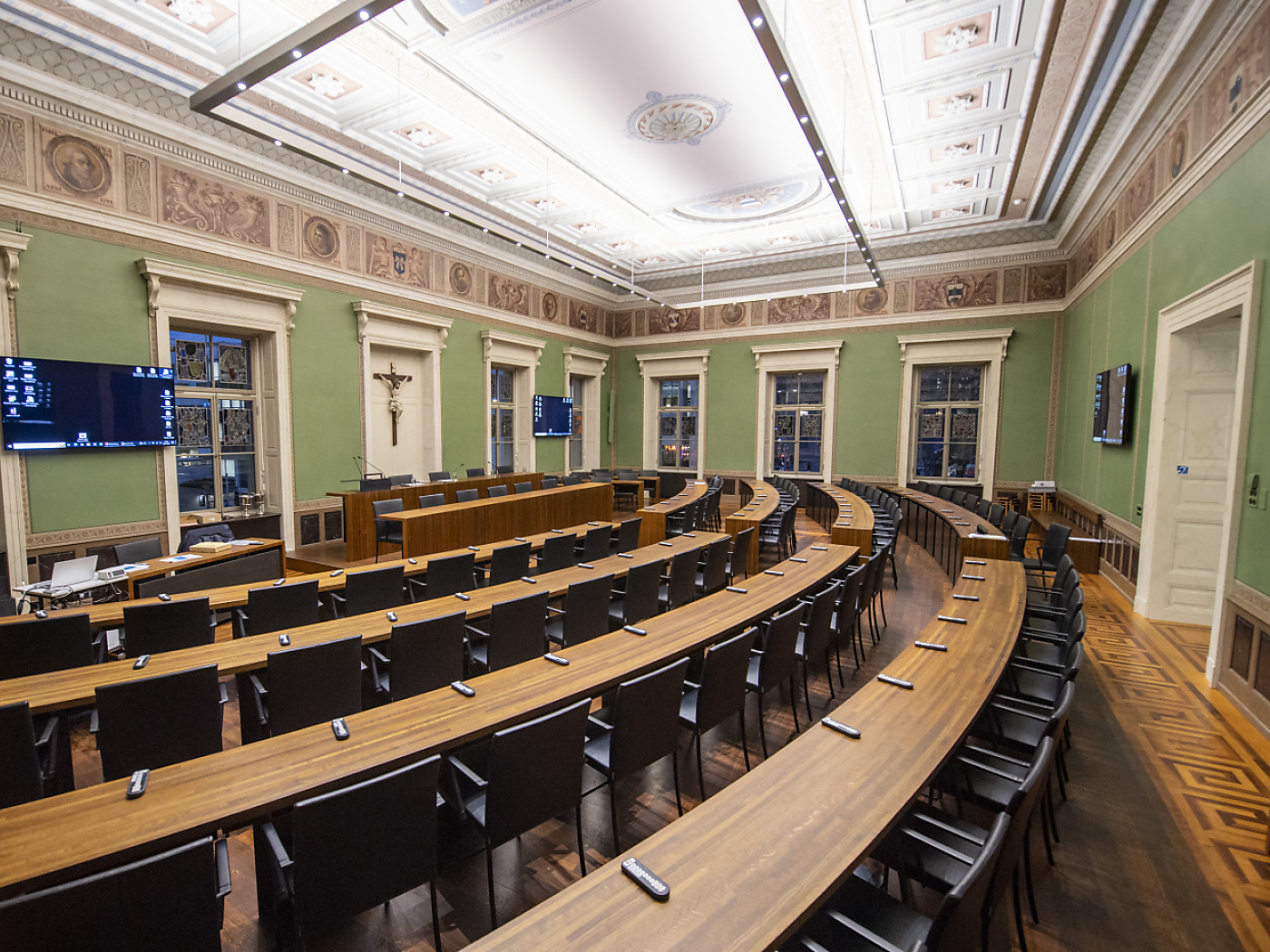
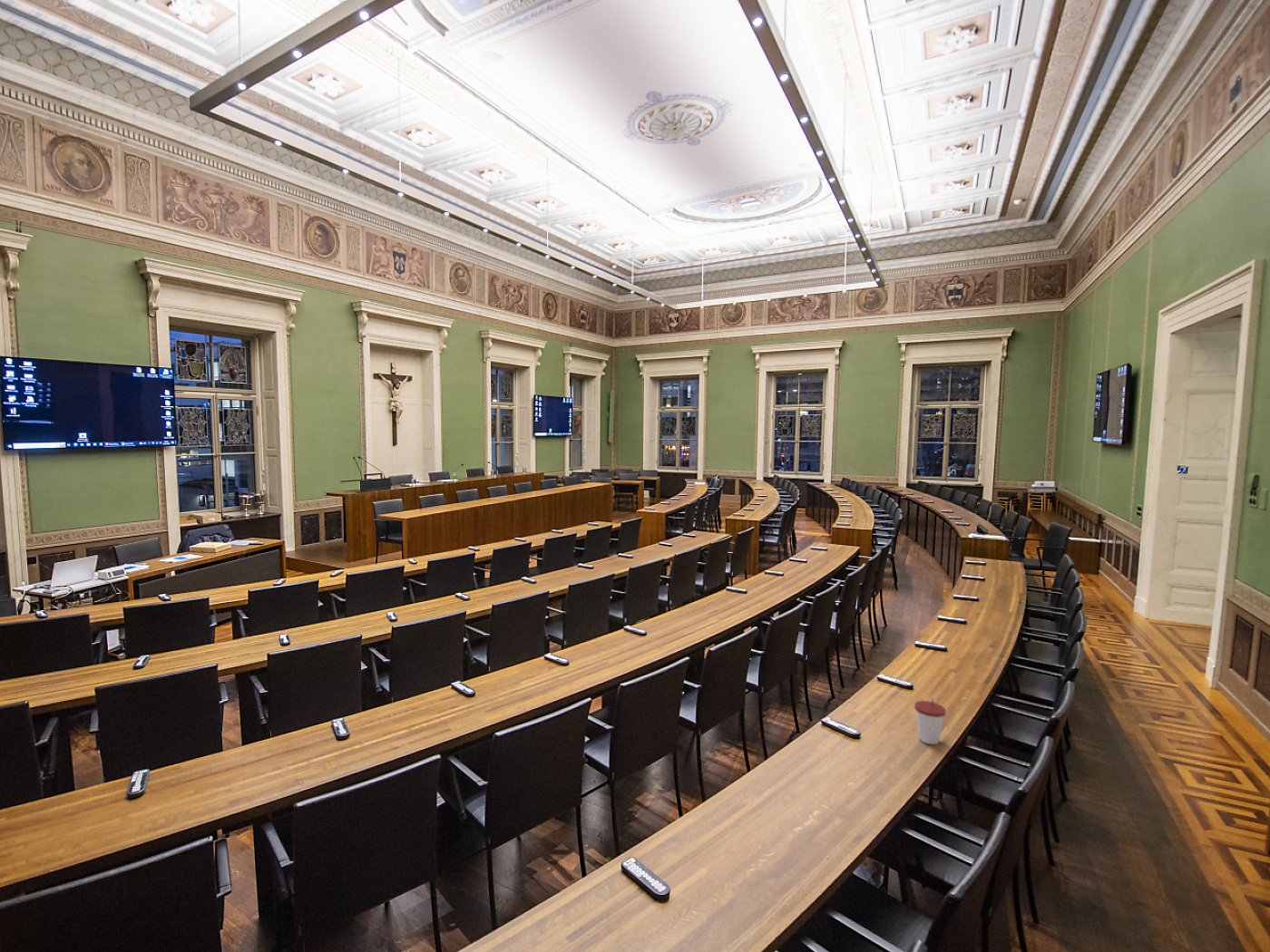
+ cup [913,697,947,745]
